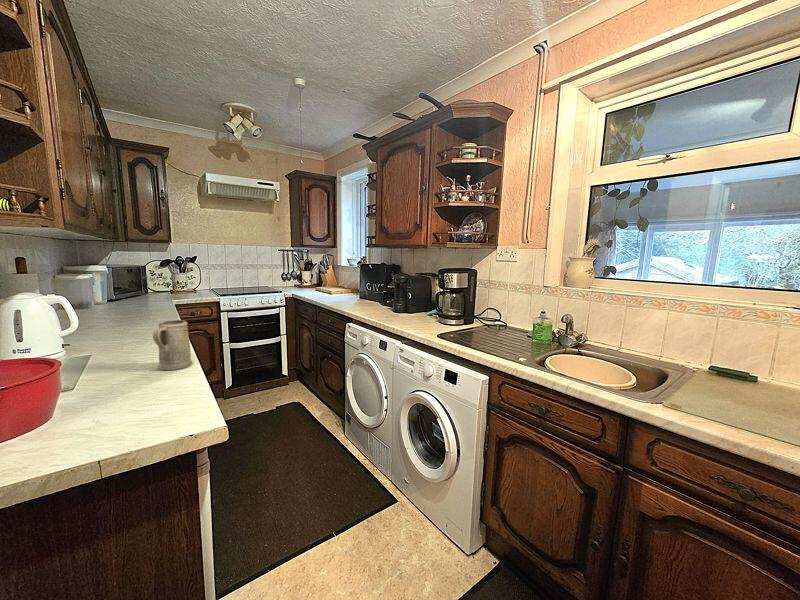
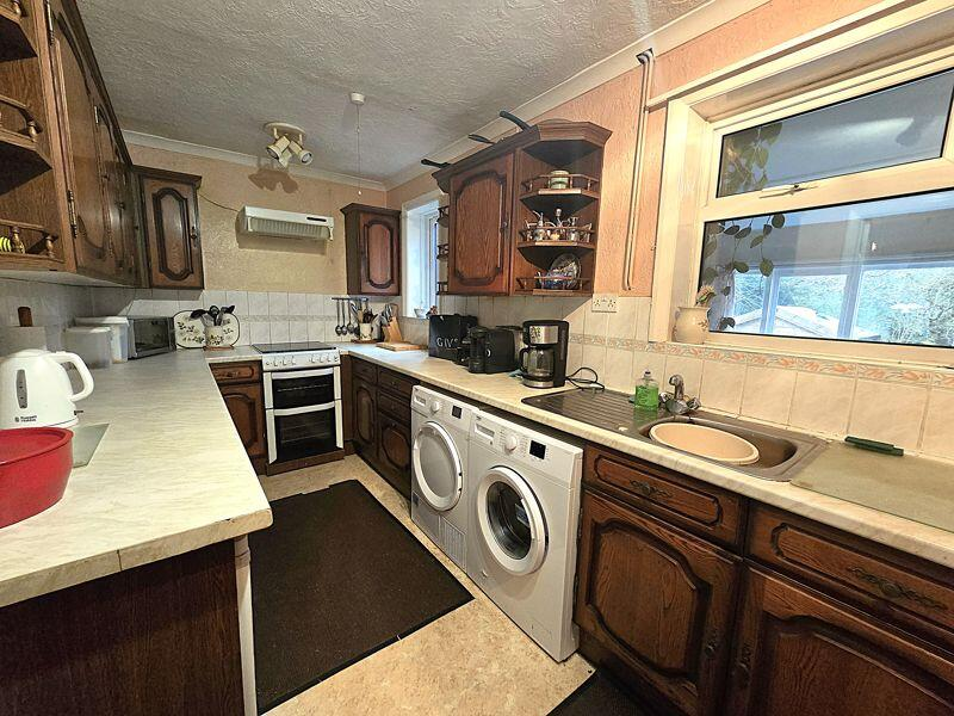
- mug [152,319,194,371]
